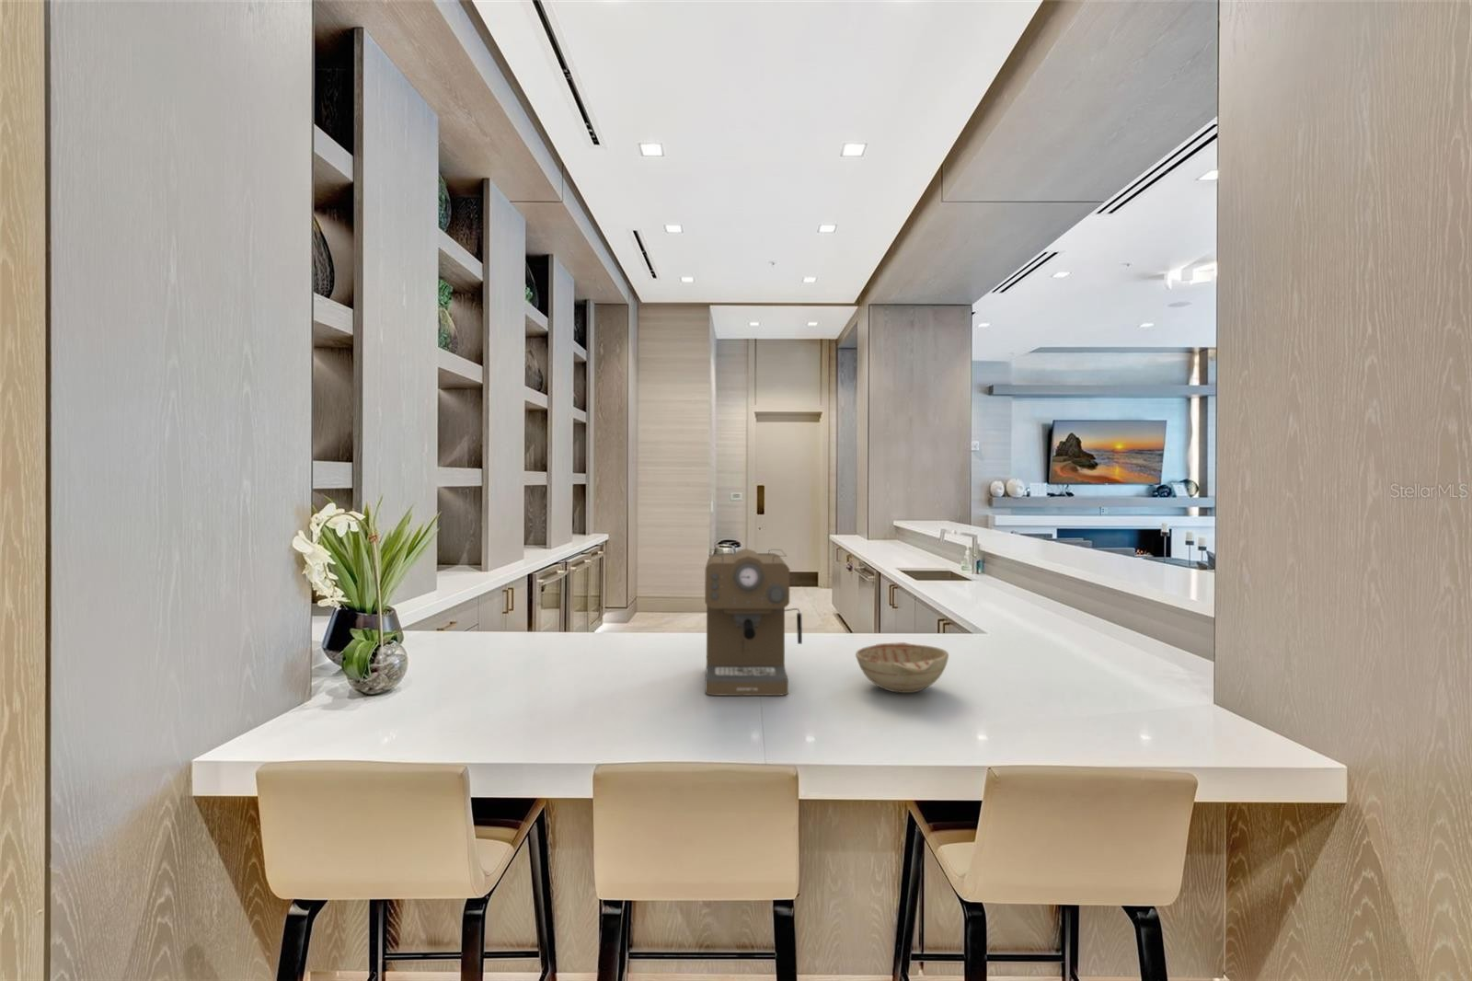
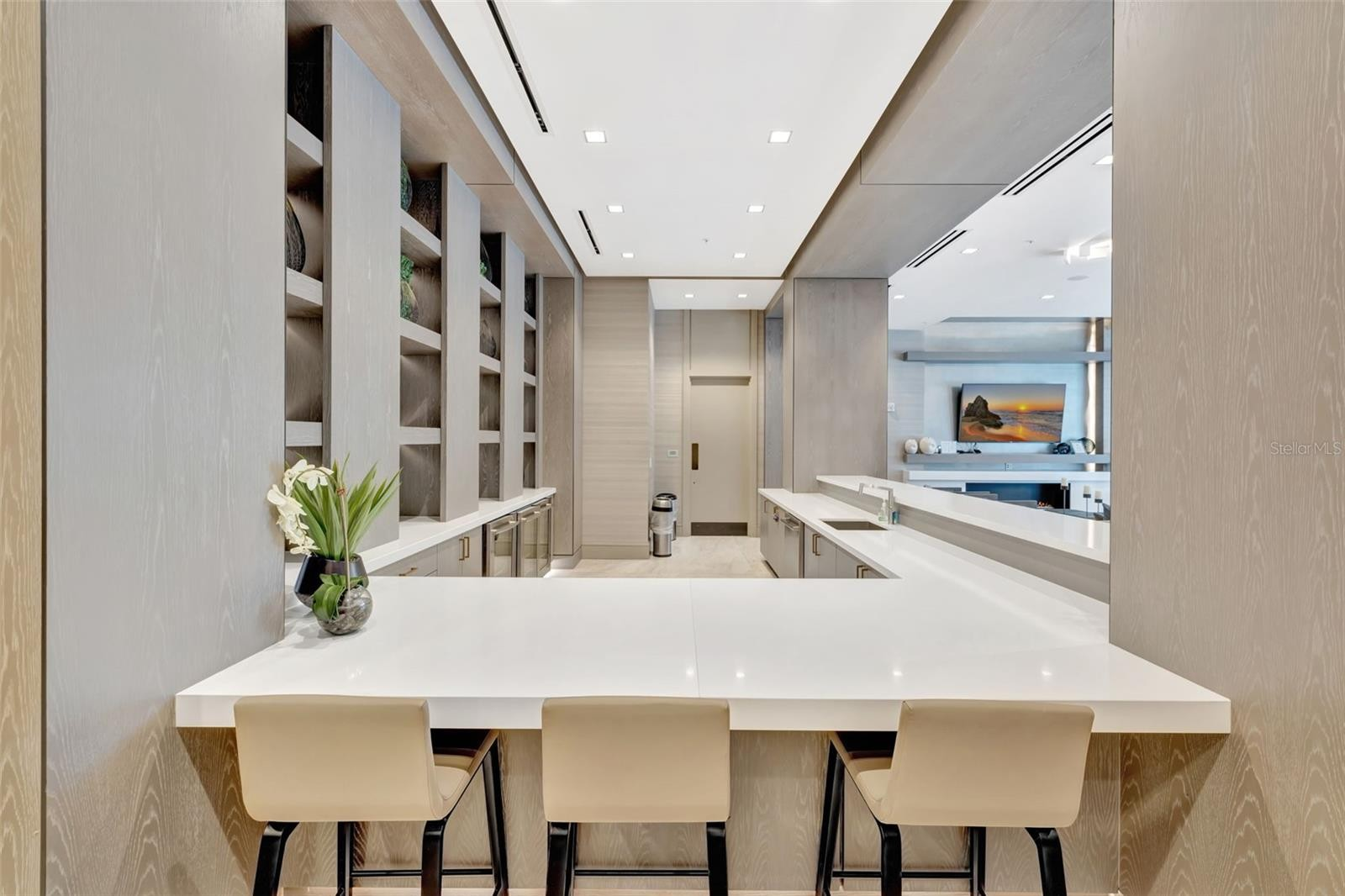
- decorative bowl [855,642,950,694]
- coffee maker [704,547,803,696]
